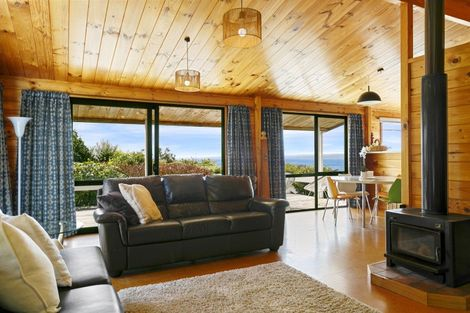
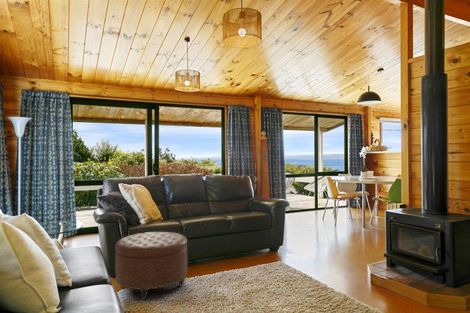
+ ottoman [114,231,188,301]
